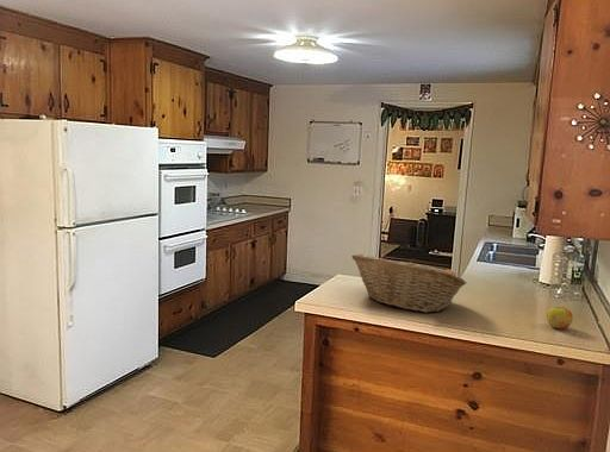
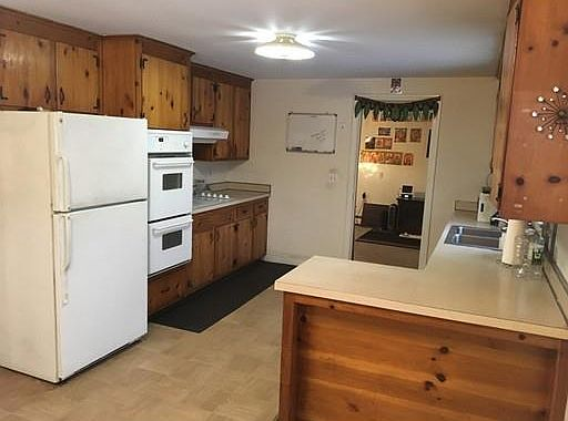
- fruit basket [350,253,468,314]
- apple [546,306,574,331]
